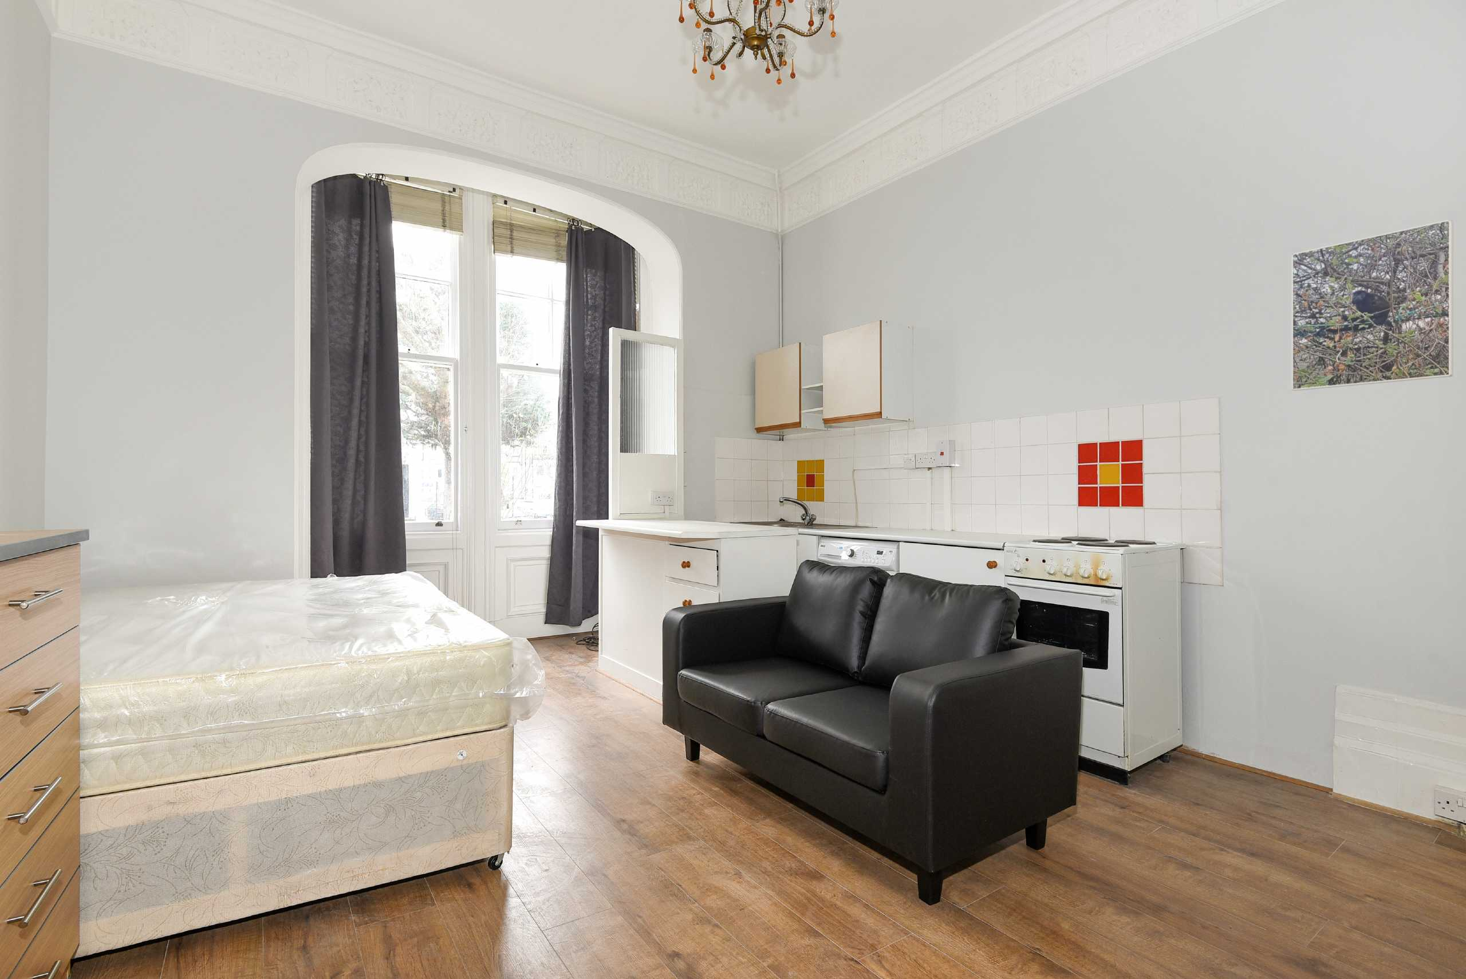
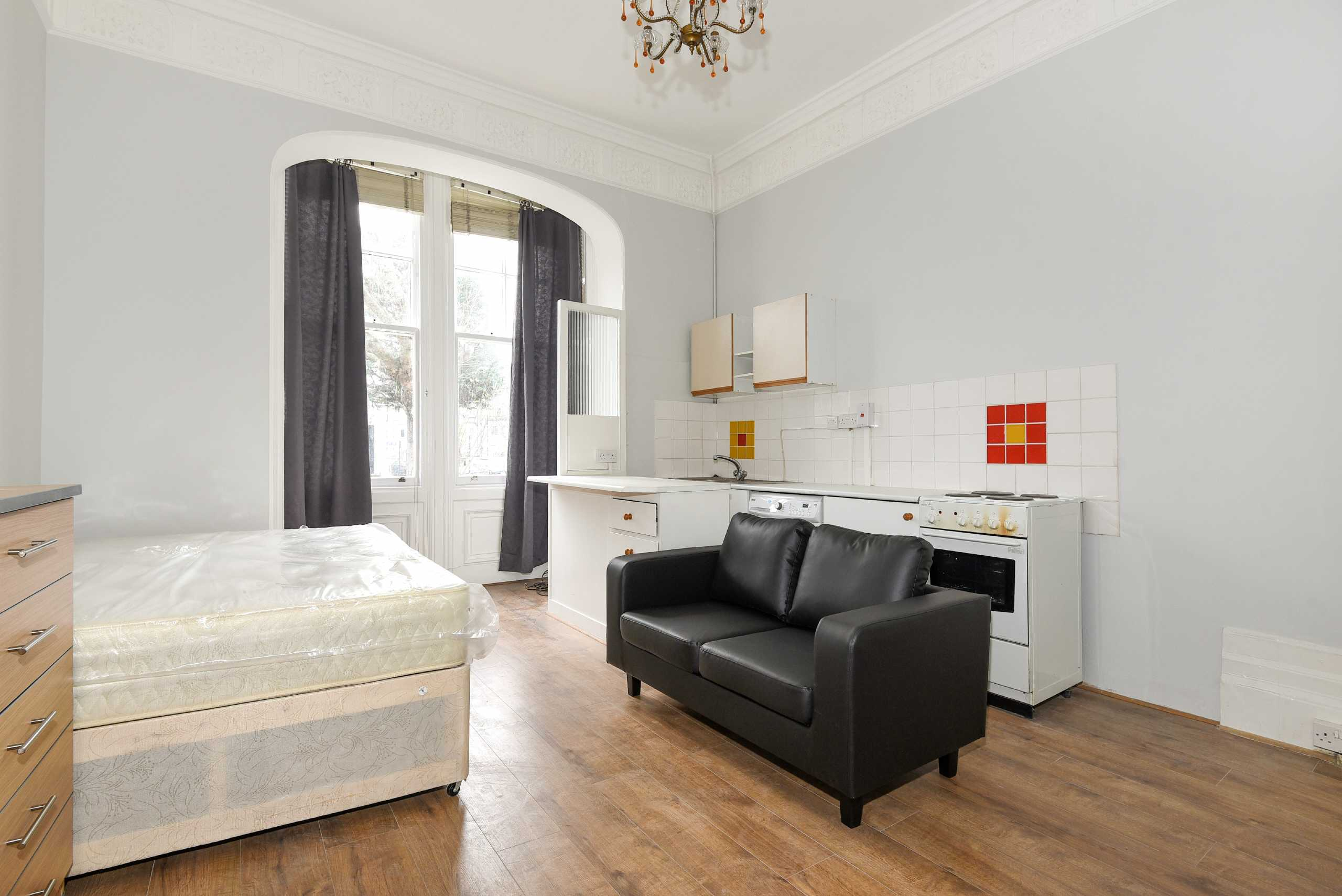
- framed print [1291,219,1453,391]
